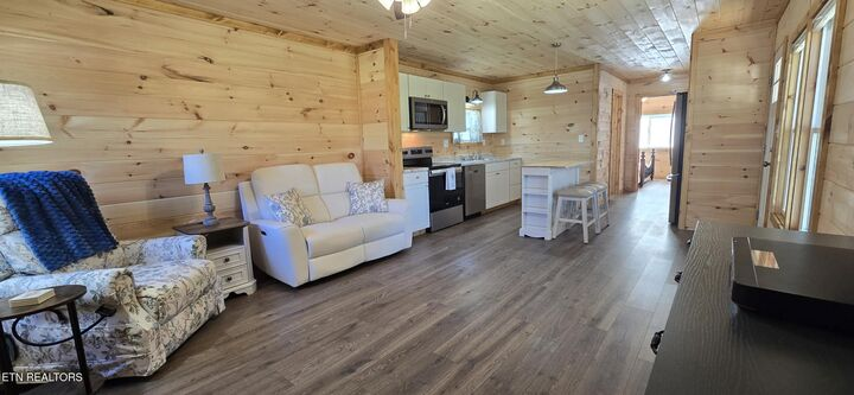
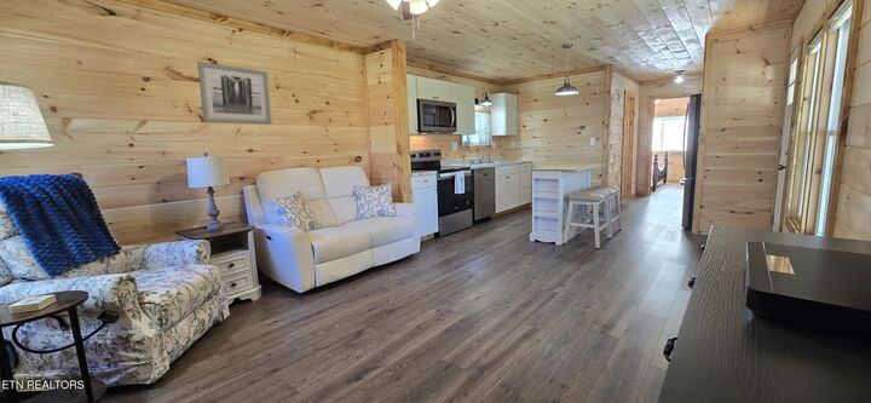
+ wall art [196,61,273,126]
